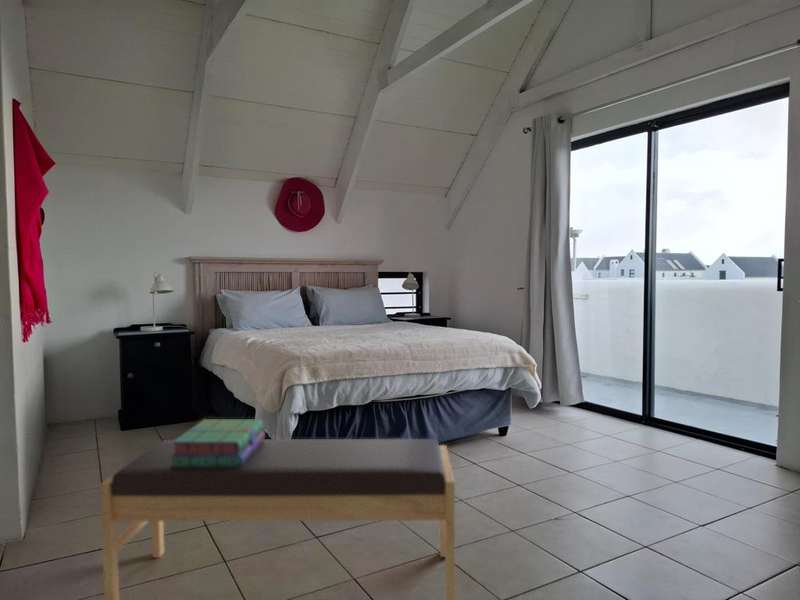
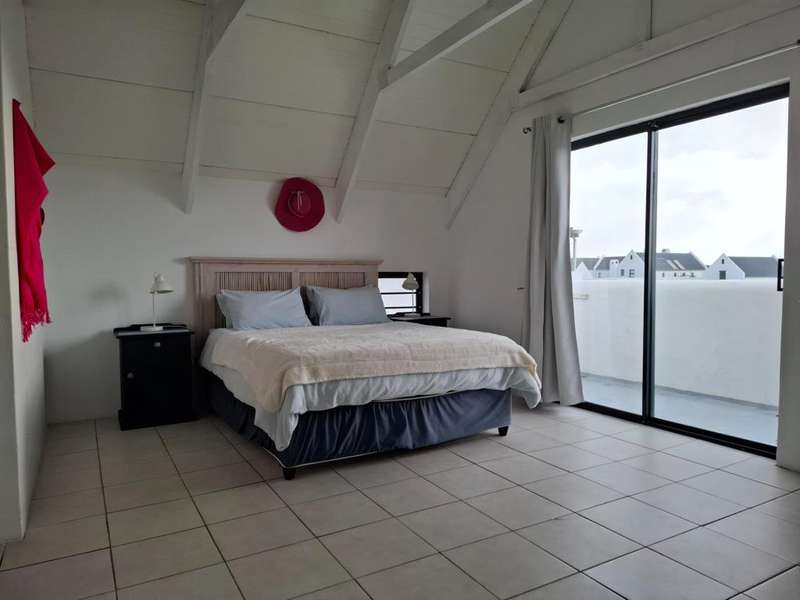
- bench [99,438,456,600]
- stack of books [169,418,266,467]
